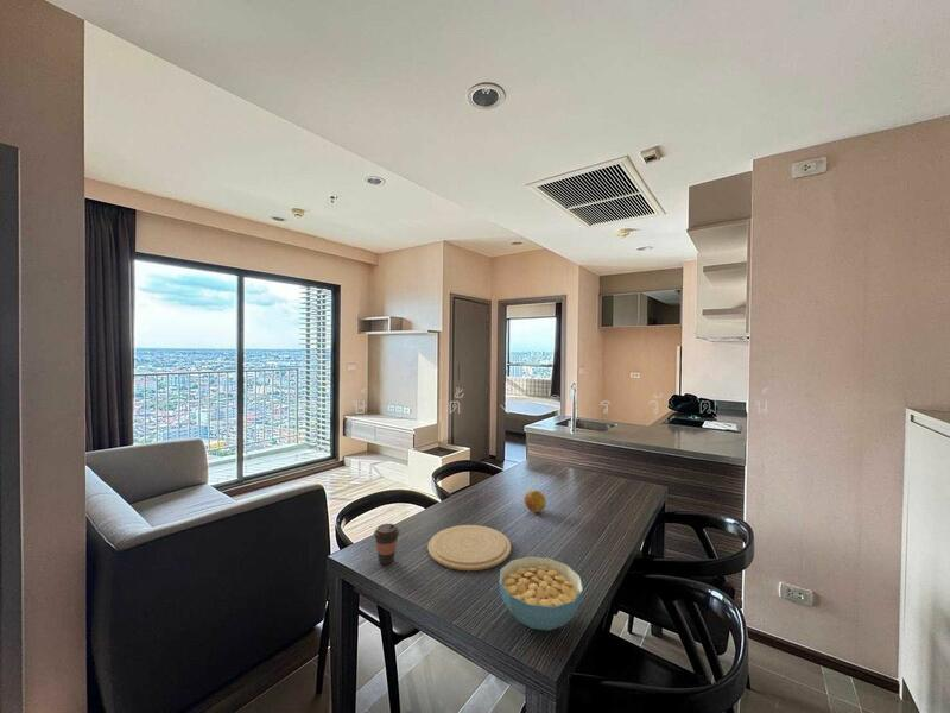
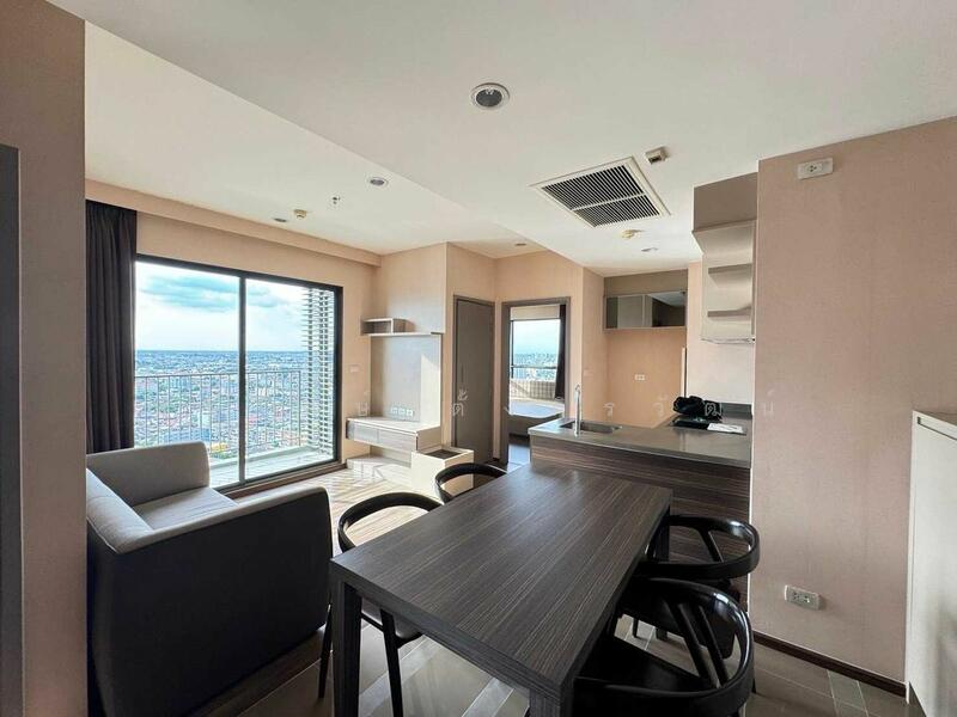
- plate [428,524,512,572]
- fruit [524,488,547,513]
- coffee cup [373,523,400,566]
- cereal bowl [498,555,584,631]
